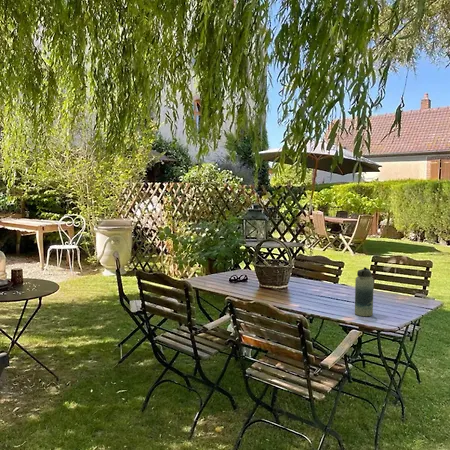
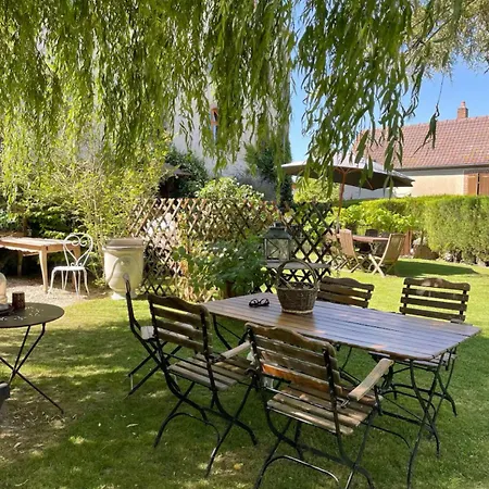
- water bottle [354,266,375,317]
